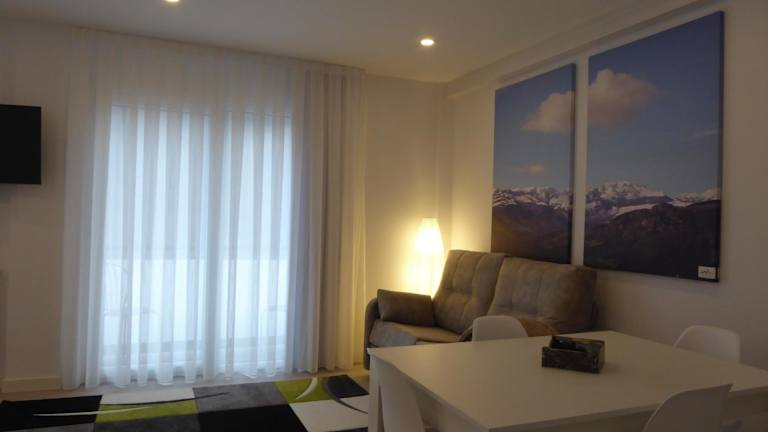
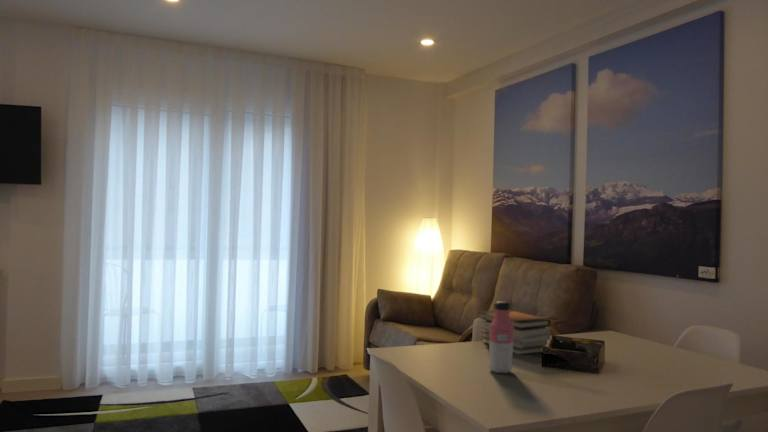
+ book stack [477,310,552,355]
+ water bottle [487,300,514,374]
